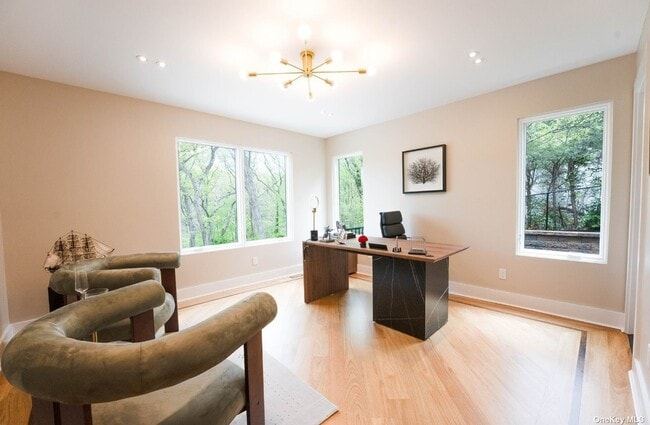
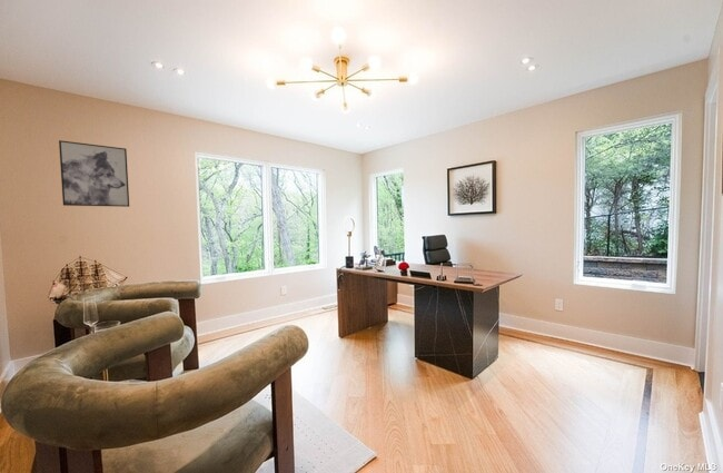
+ wall art [58,139,130,208]
